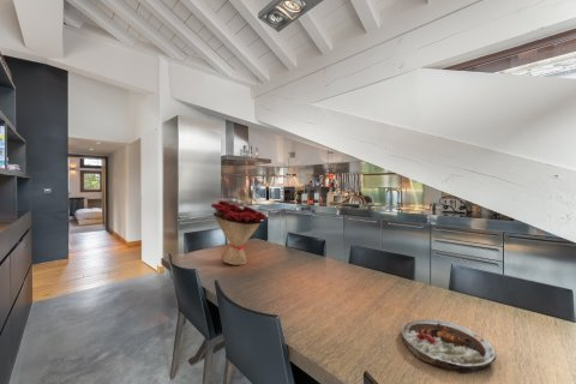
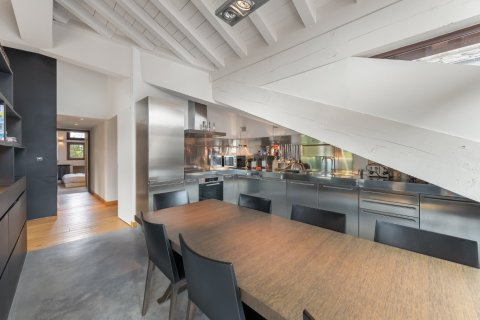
- flower bouquet [210,199,270,266]
- plate [401,318,497,374]
